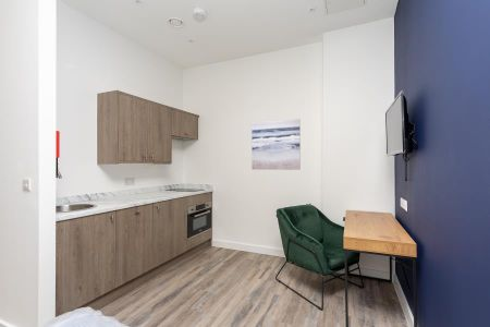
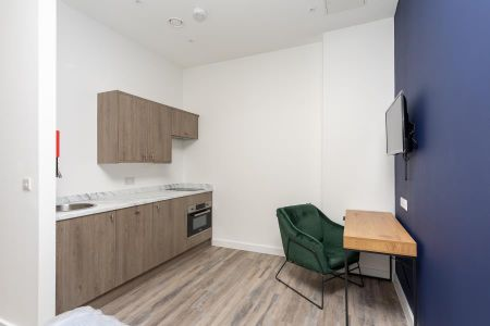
- wall art [250,118,302,171]
